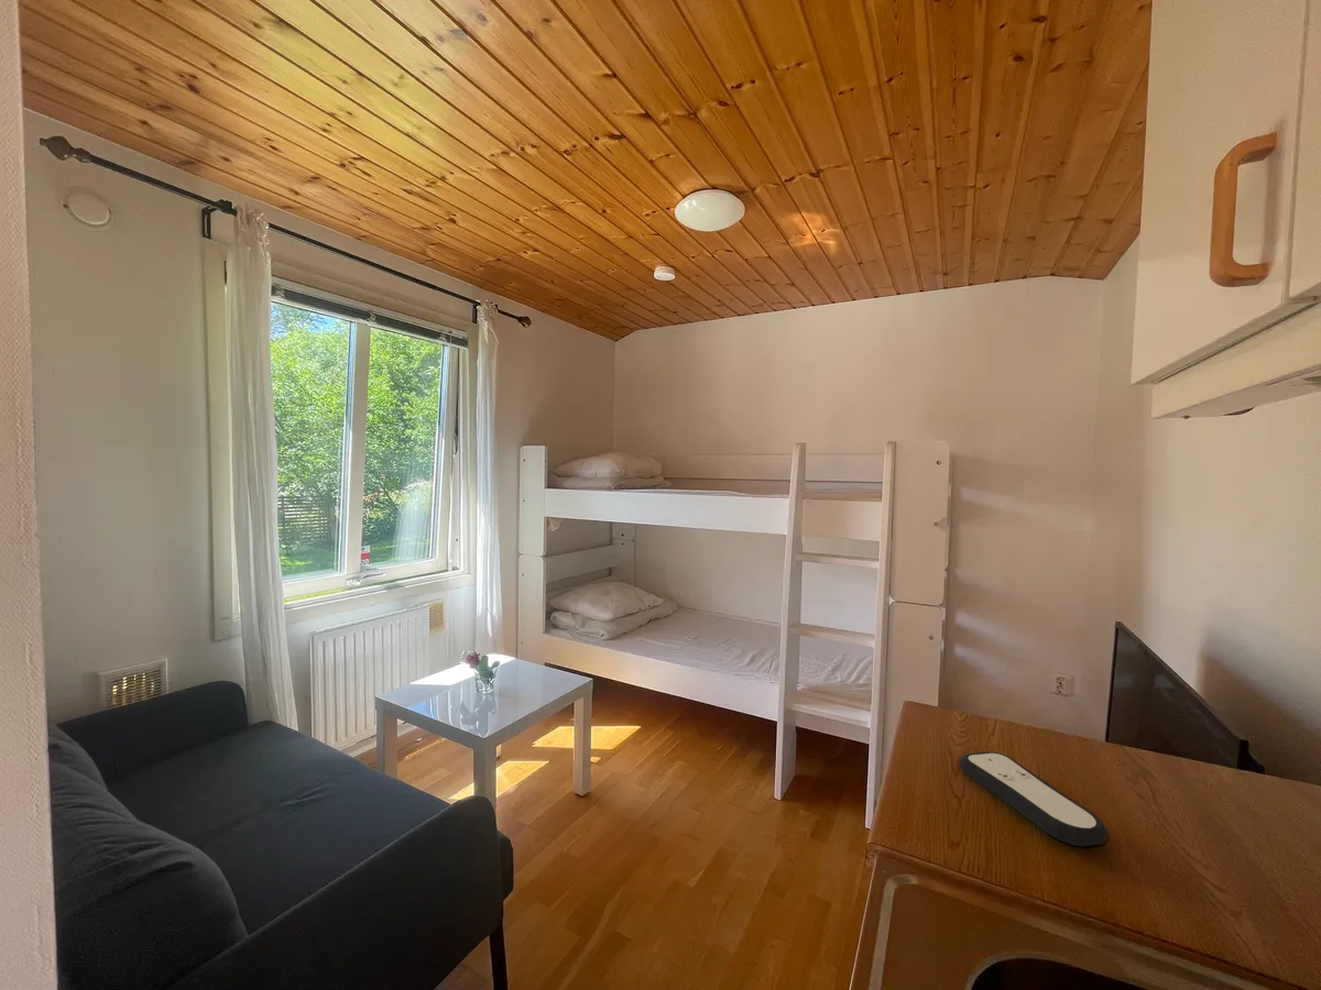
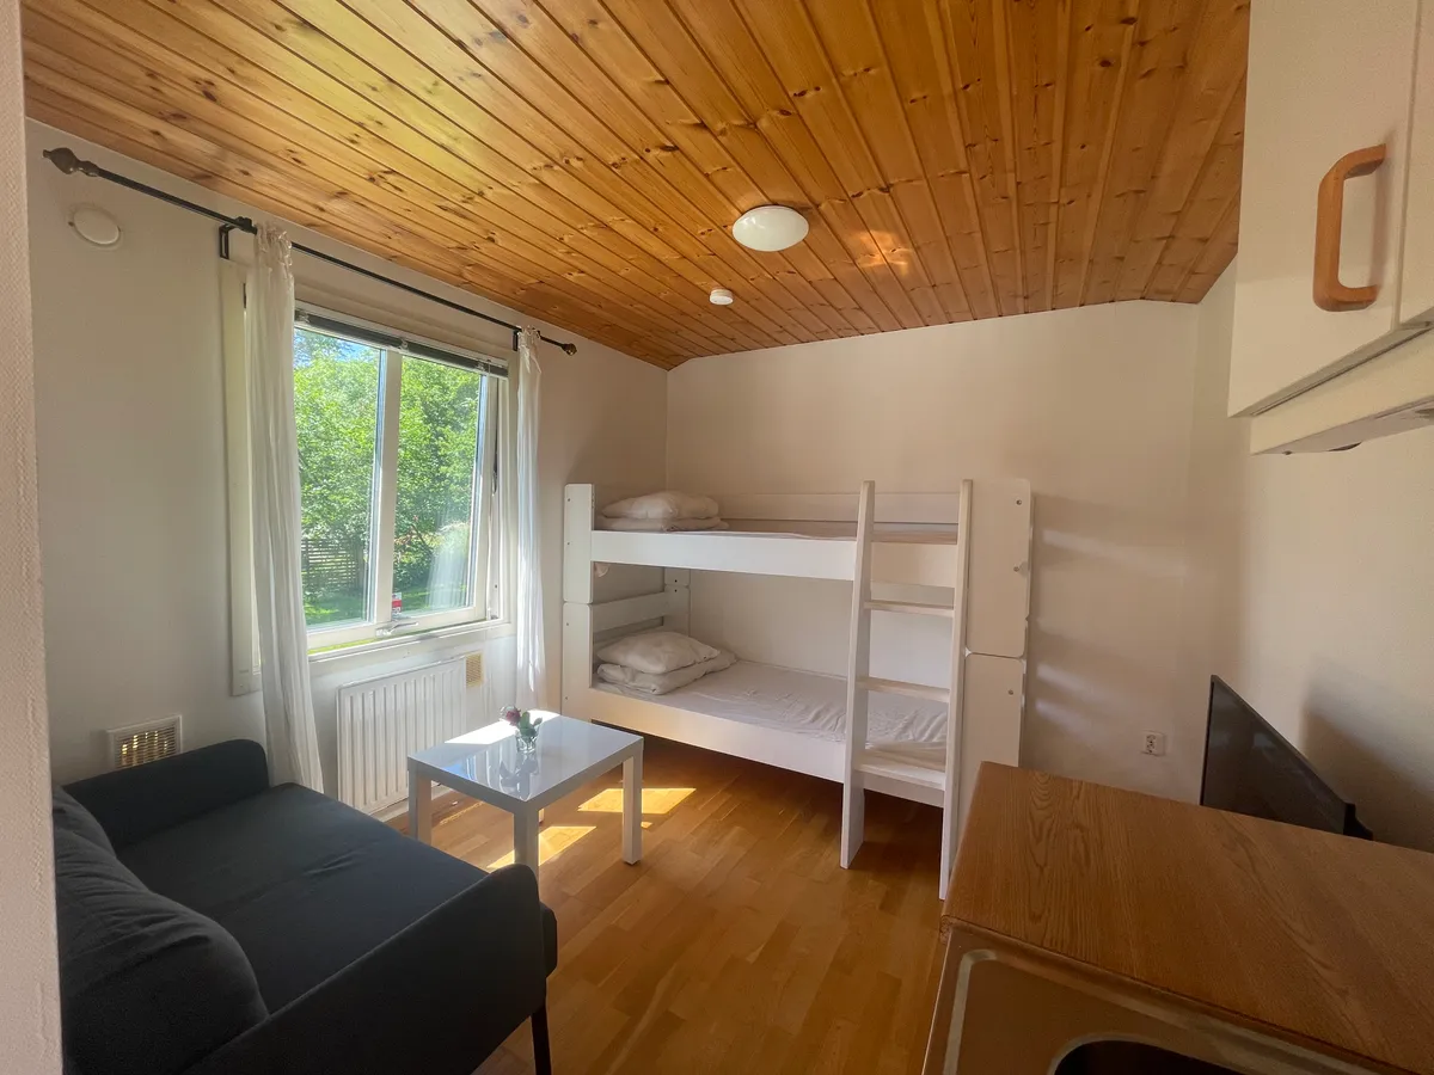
- remote control [959,750,1110,847]
